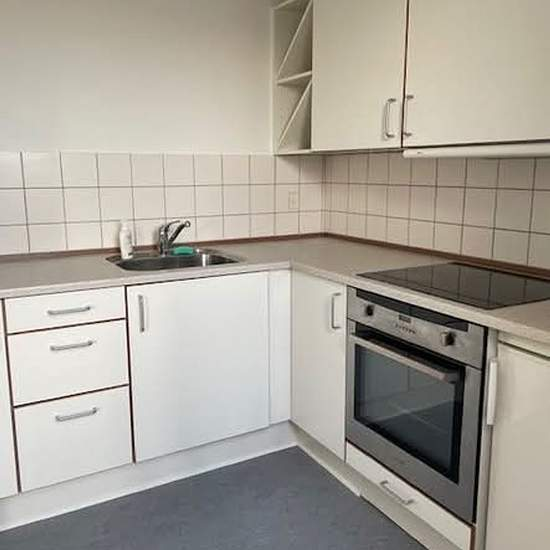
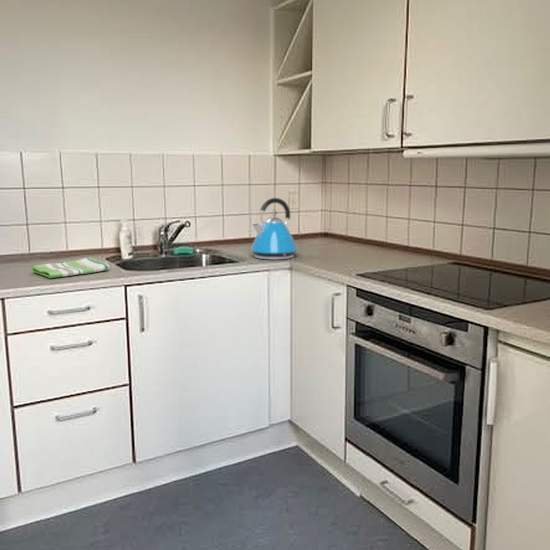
+ kettle [250,197,299,261]
+ dish towel [31,256,111,279]
